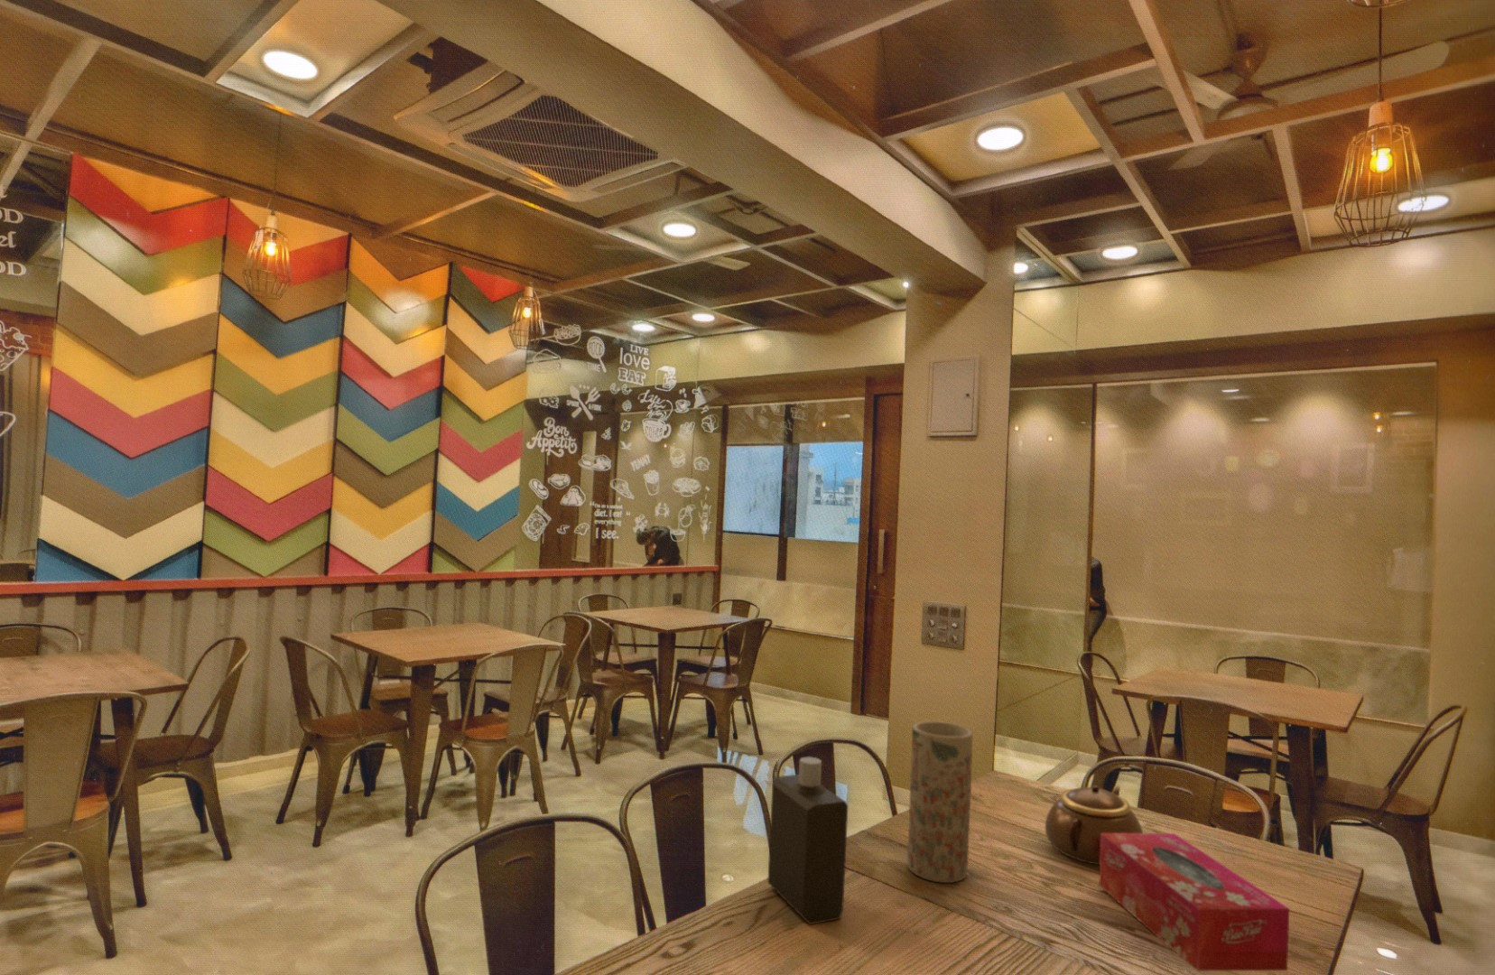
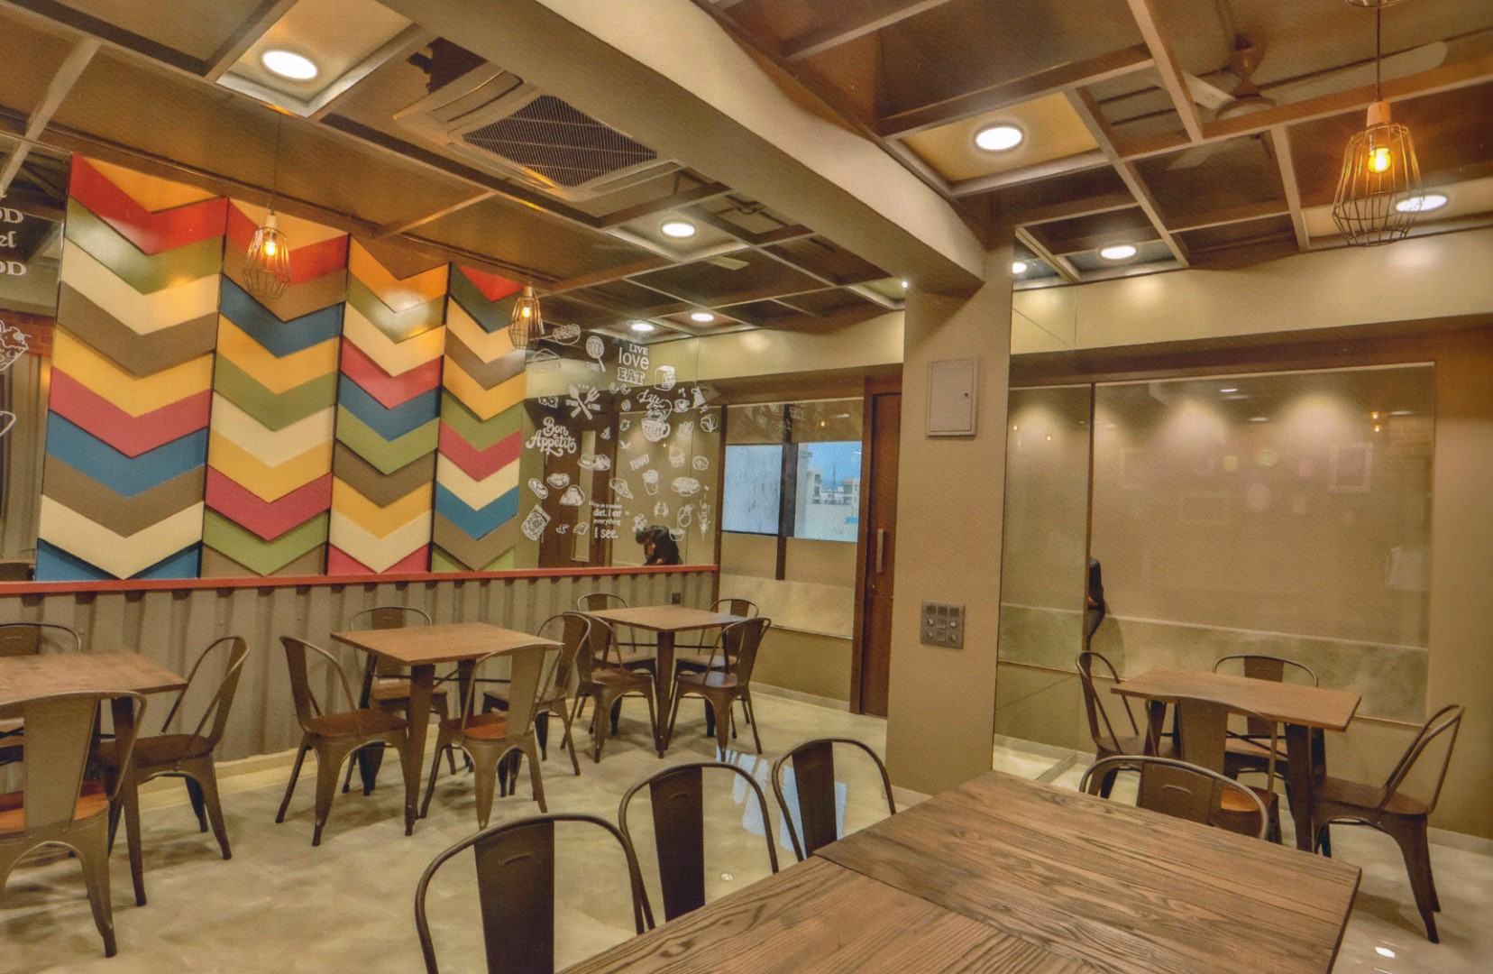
- tissue box [1097,832,1290,972]
- teapot [1045,784,1144,866]
- vase [907,720,974,883]
- bottle [766,756,849,925]
